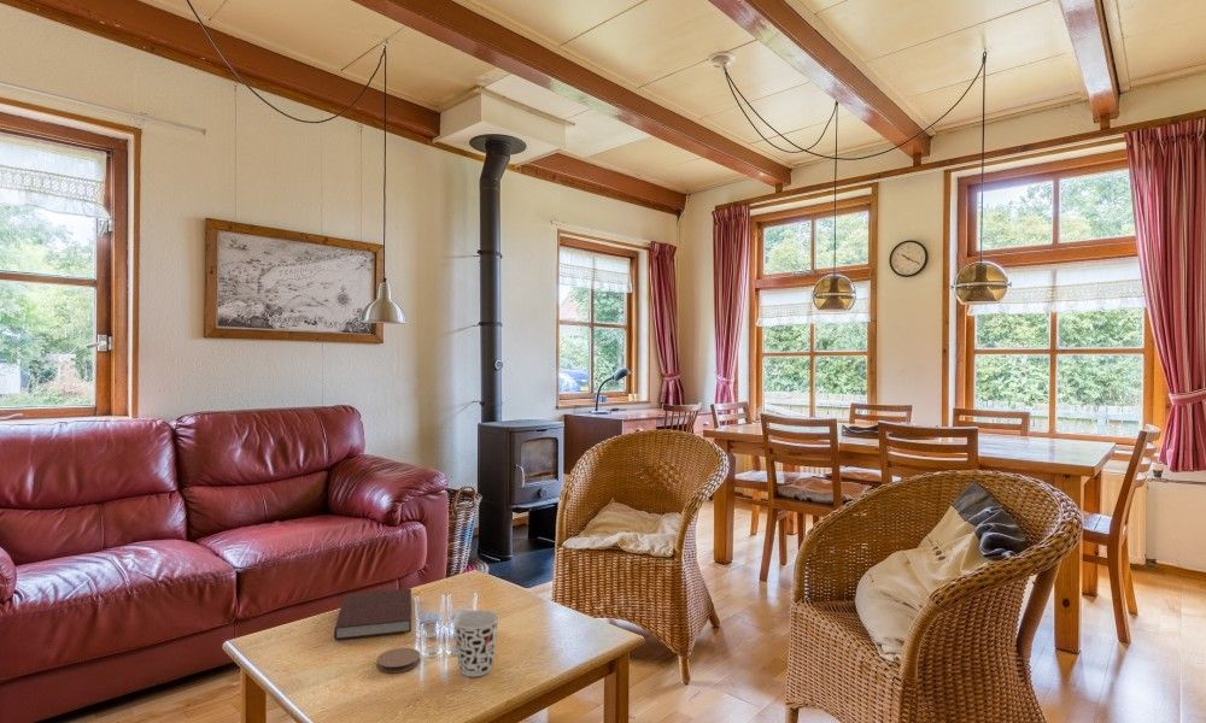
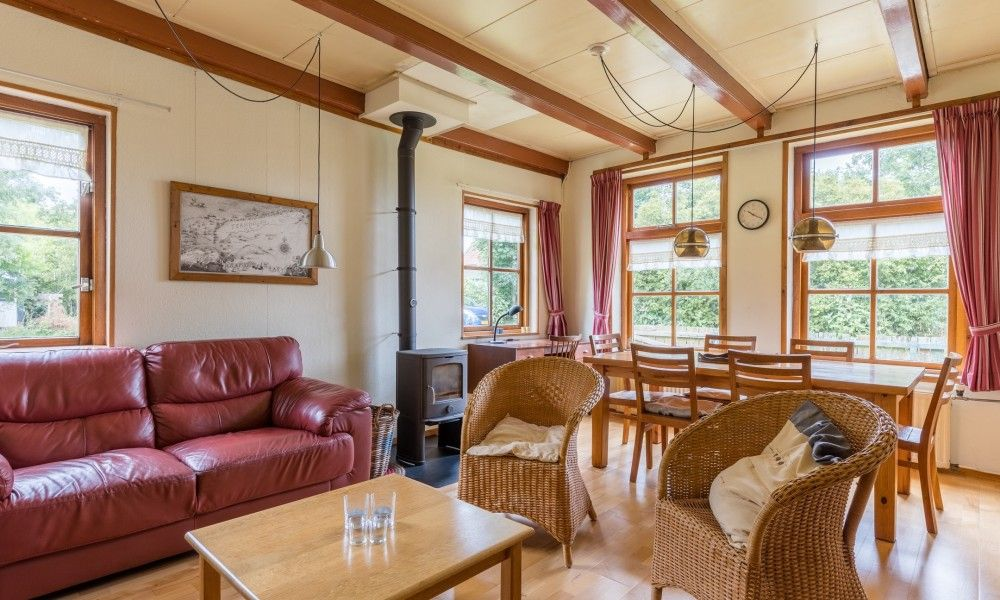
- coaster [375,647,421,674]
- notebook [333,587,412,641]
- cup [452,610,500,677]
